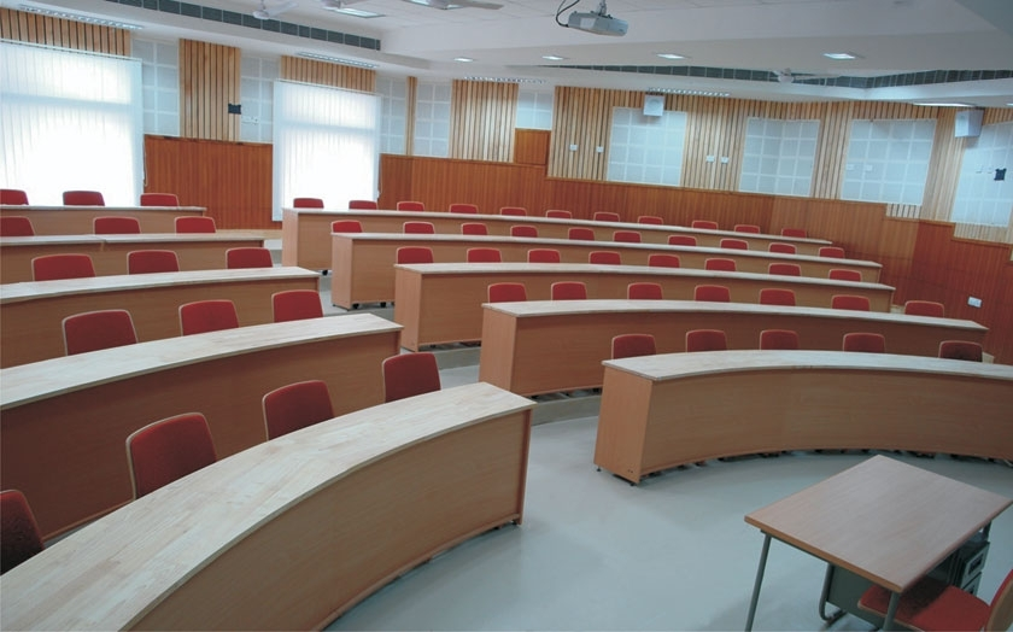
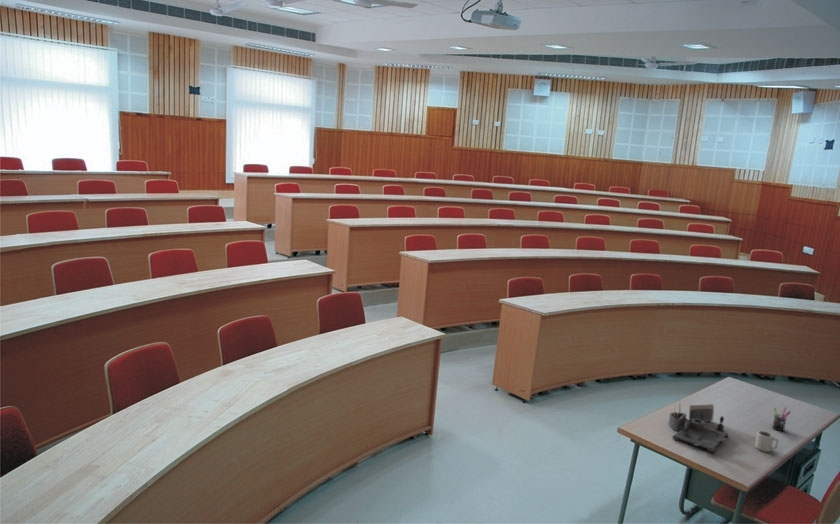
+ pen holder [771,406,792,432]
+ cup [754,430,780,453]
+ desk organizer [667,401,729,453]
